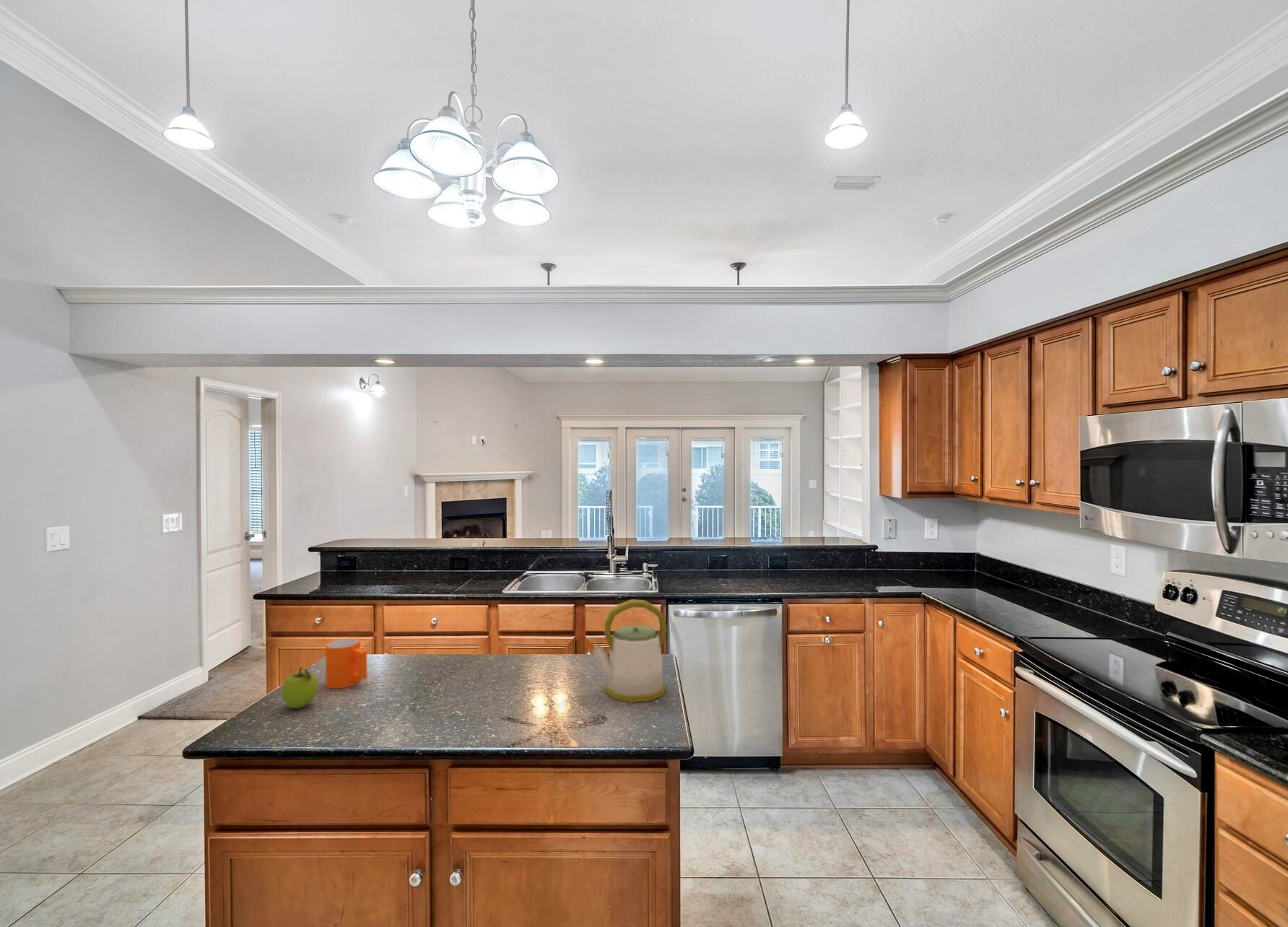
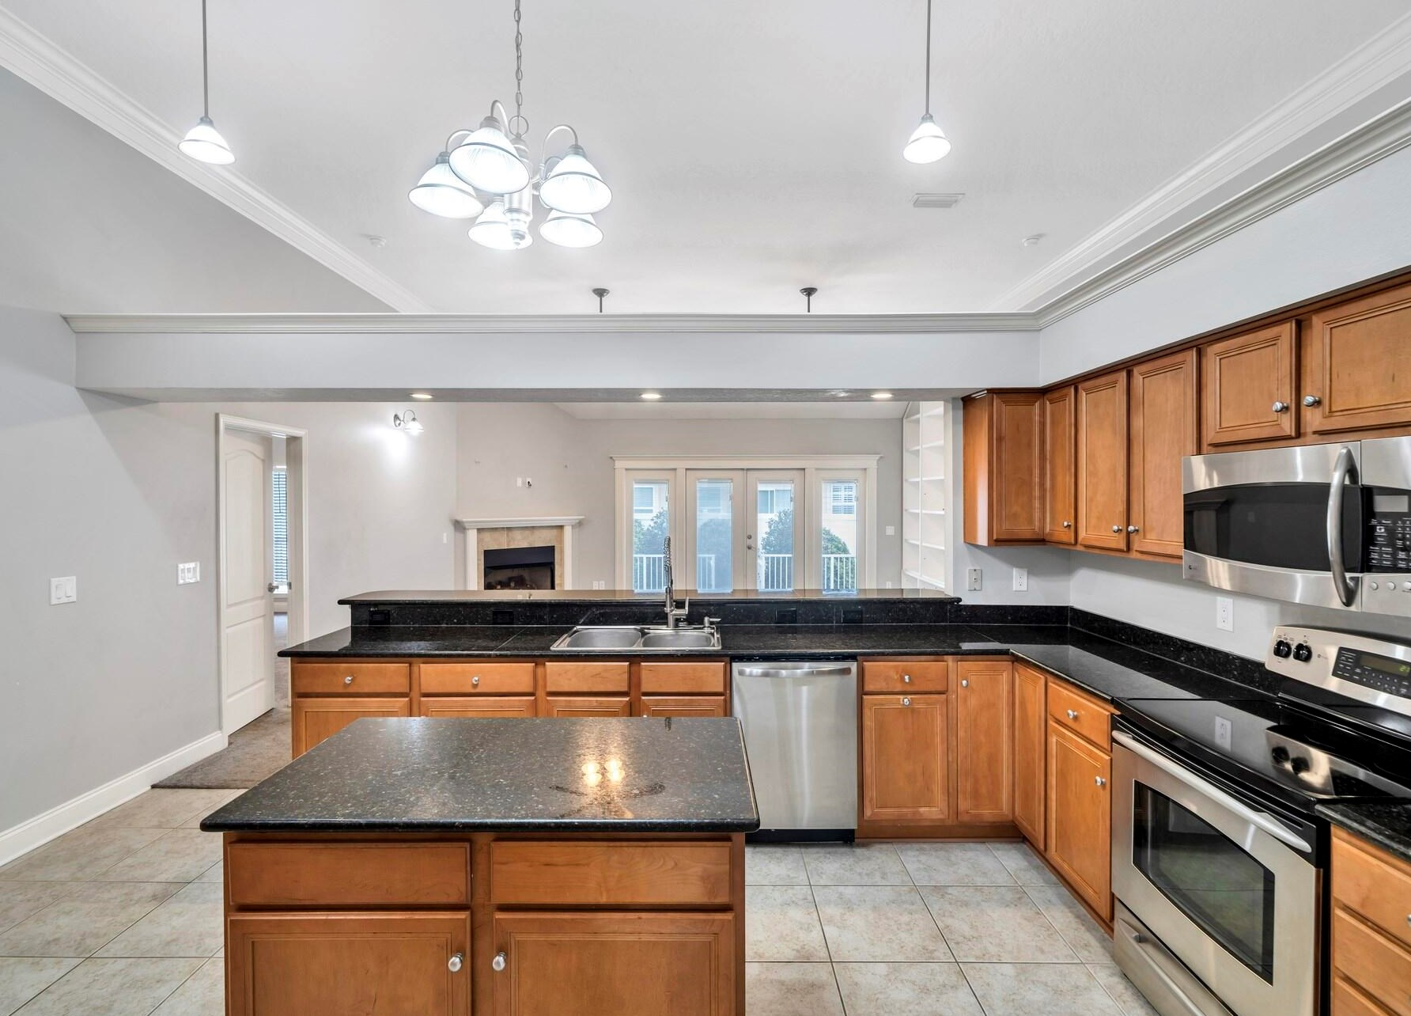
- mug [325,638,368,689]
- fruit [281,666,318,710]
- kettle [592,599,668,703]
